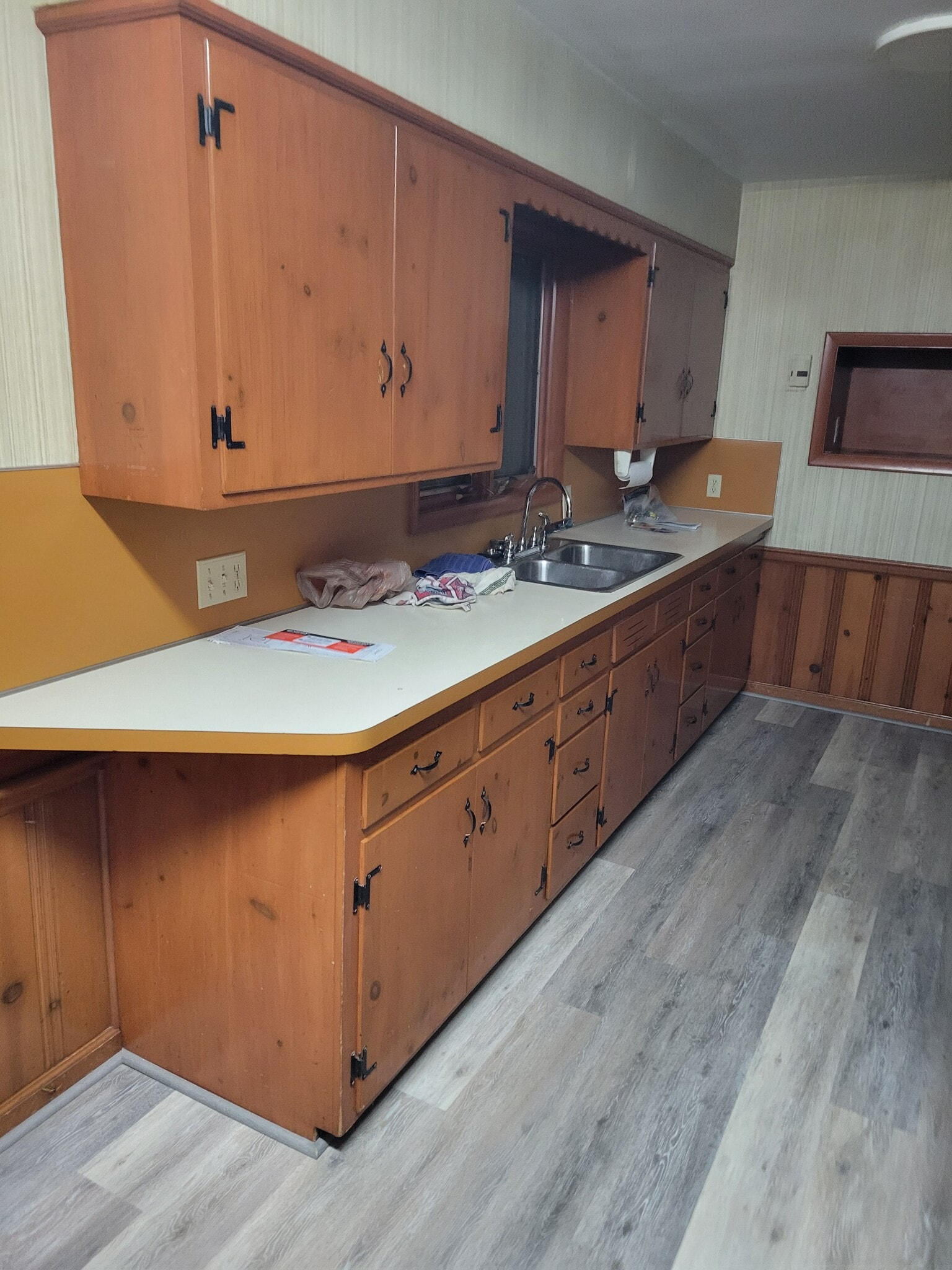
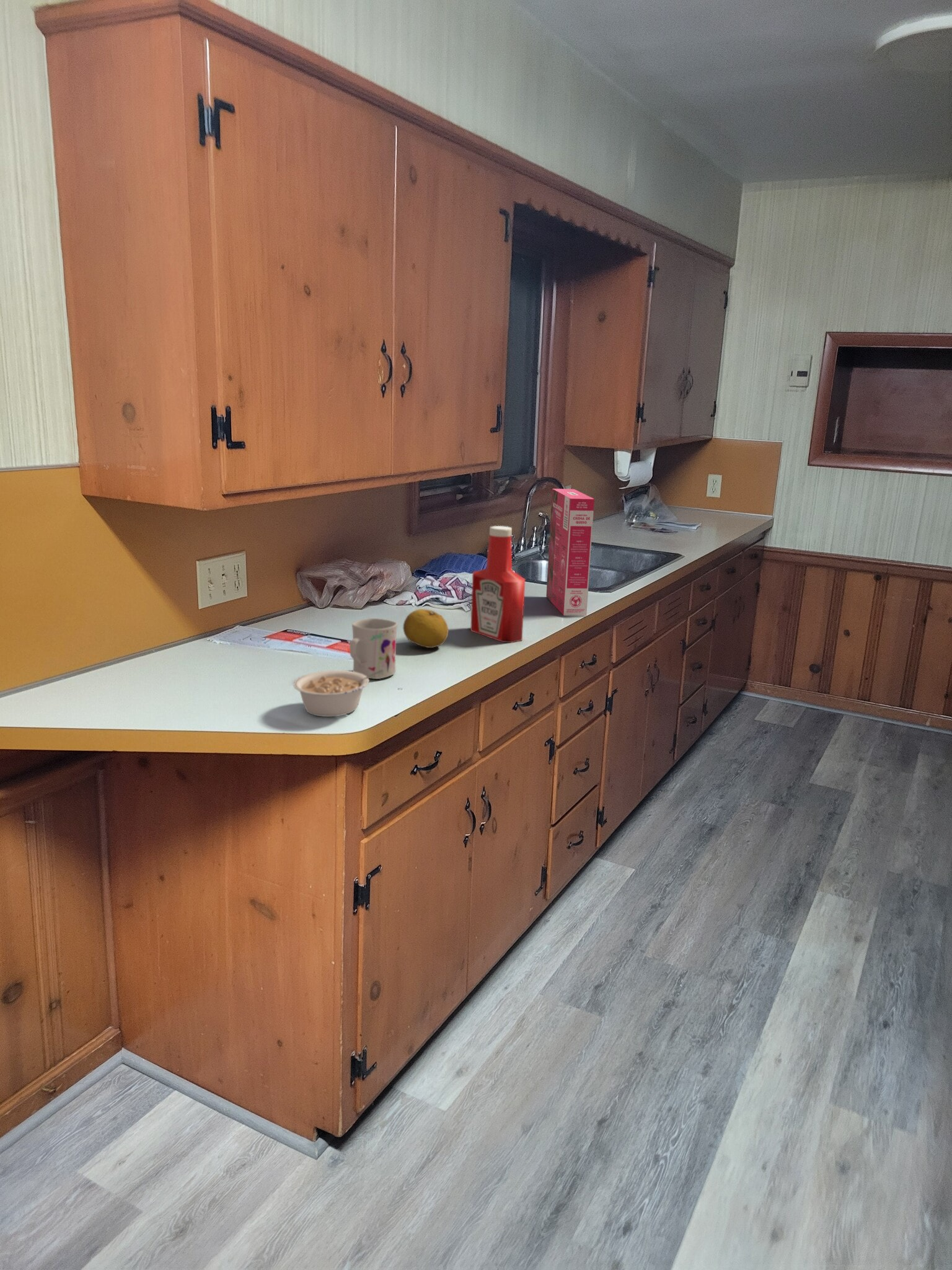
+ soap bottle [470,525,526,644]
+ fruit [402,608,449,649]
+ legume [293,670,383,717]
+ mug [349,618,398,680]
+ cereal box [545,488,595,616]
